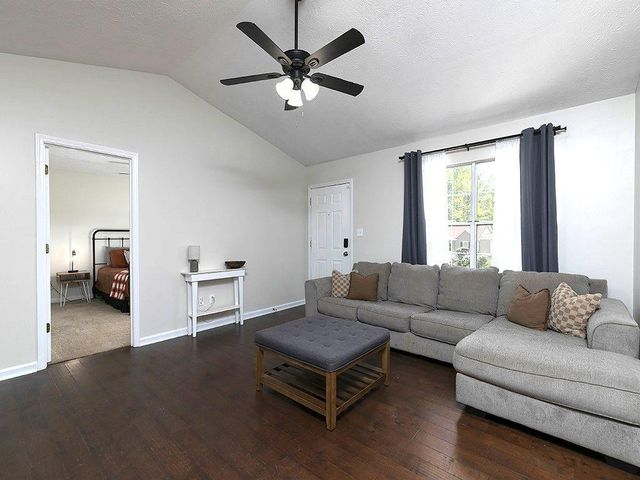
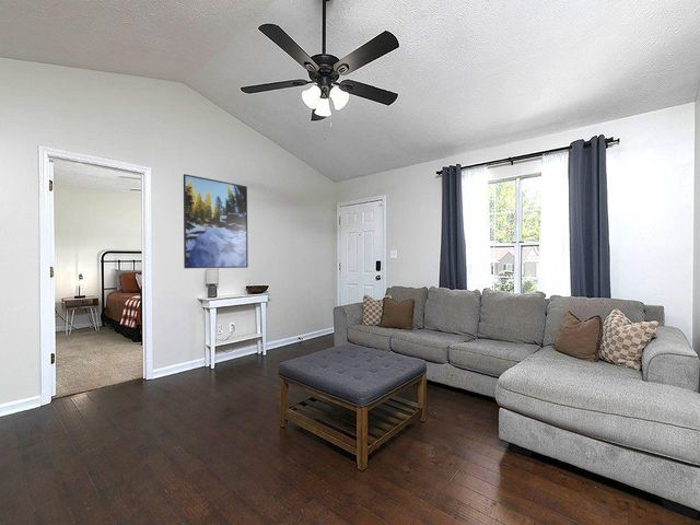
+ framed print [183,173,249,269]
